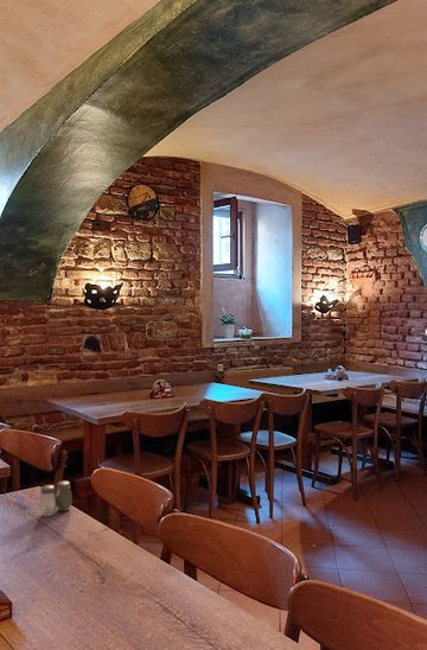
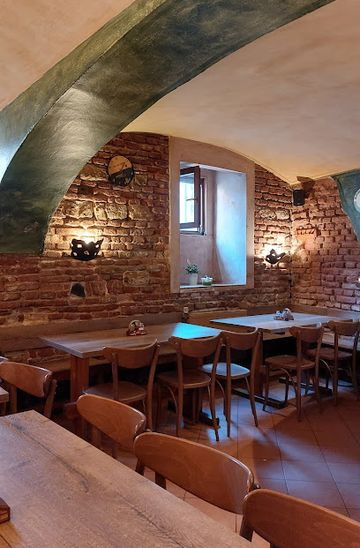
- salt and pepper shaker [38,480,74,517]
